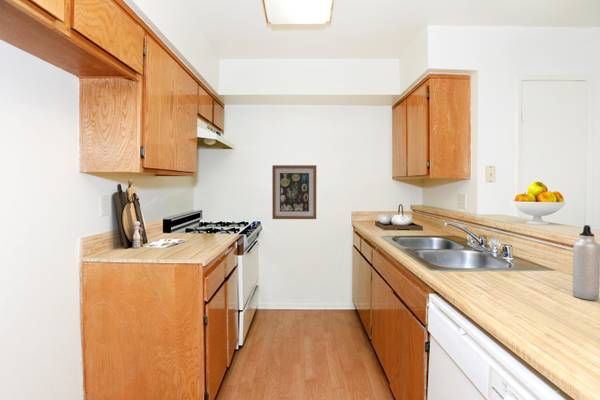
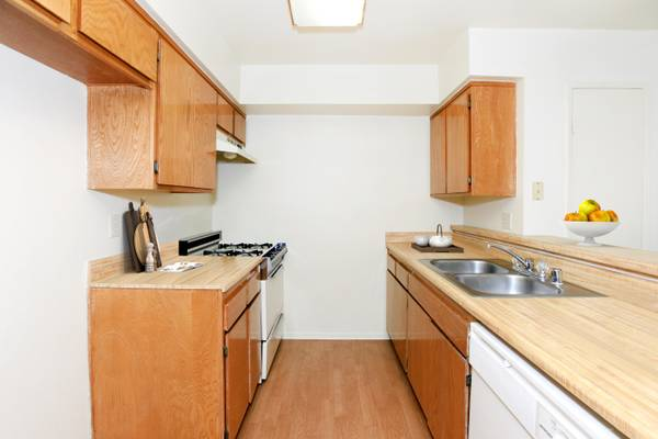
- wall art [271,164,317,220]
- water bottle [572,224,600,301]
